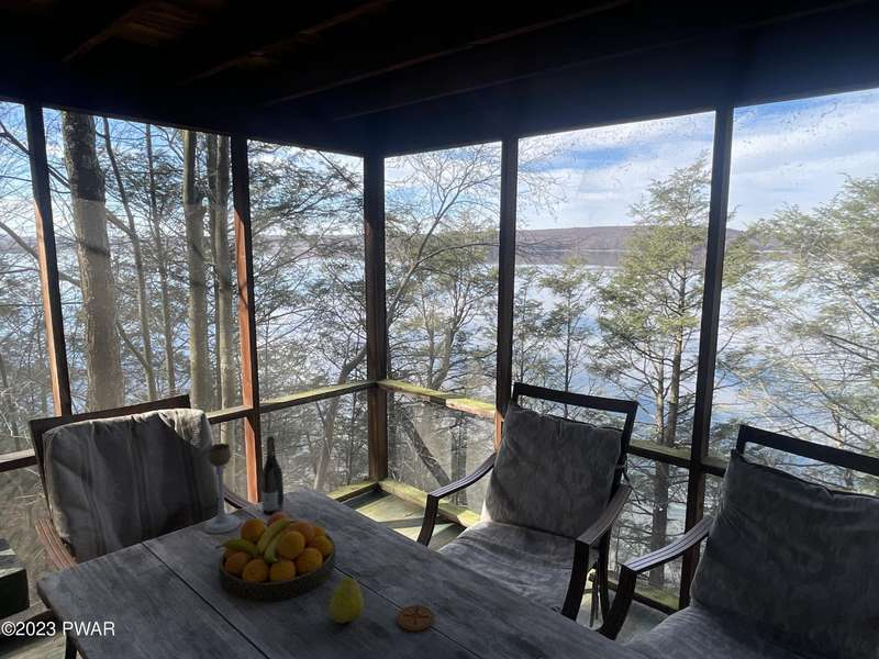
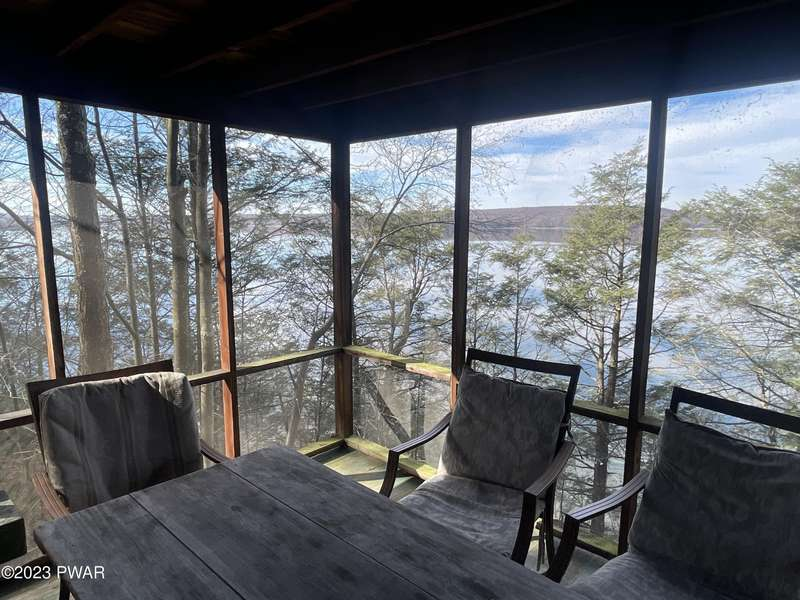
- fruit [327,572,365,624]
- coaster [397,604,435,633]
- wine bottle [260,435,285,515]
- fruit bowl [214,511,336,602]
- candle holder [203,443,242,535]
